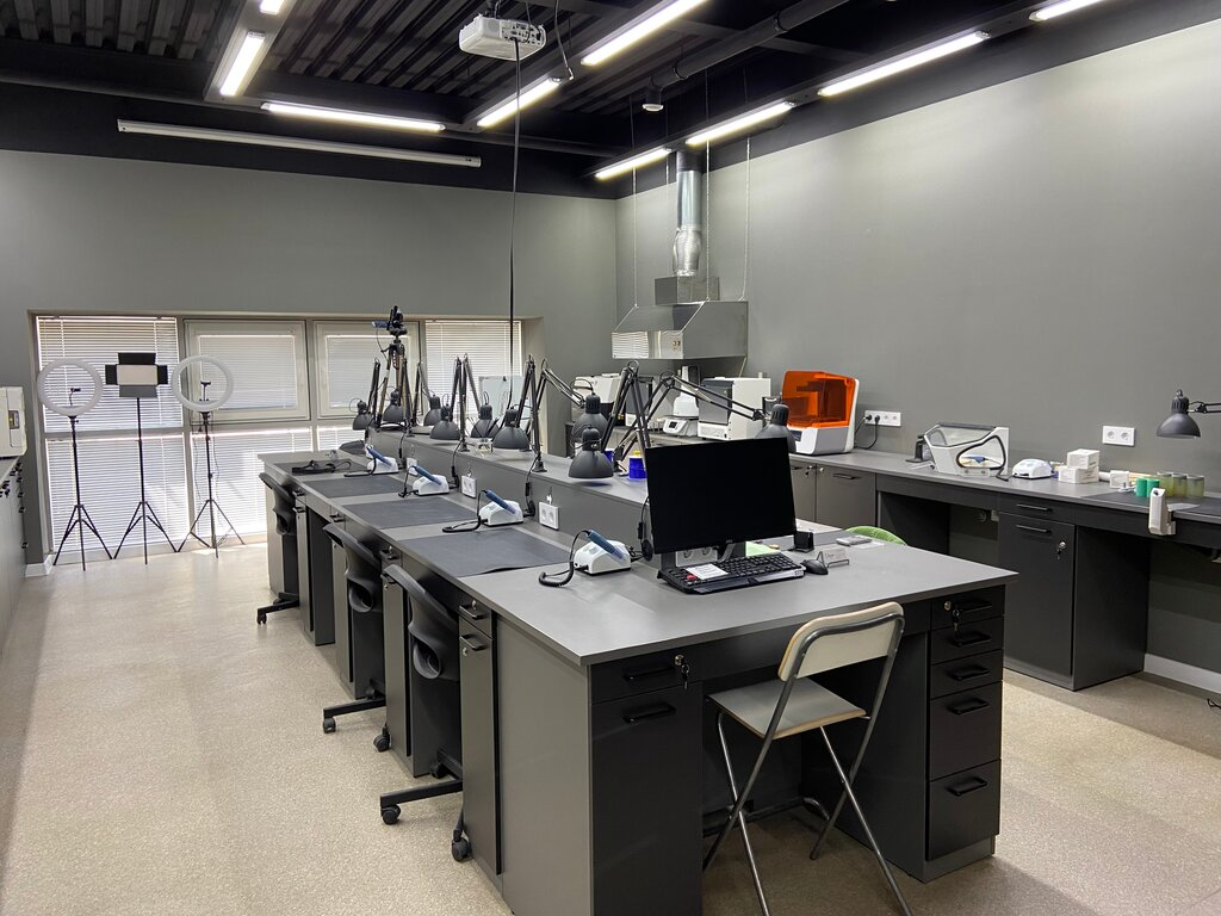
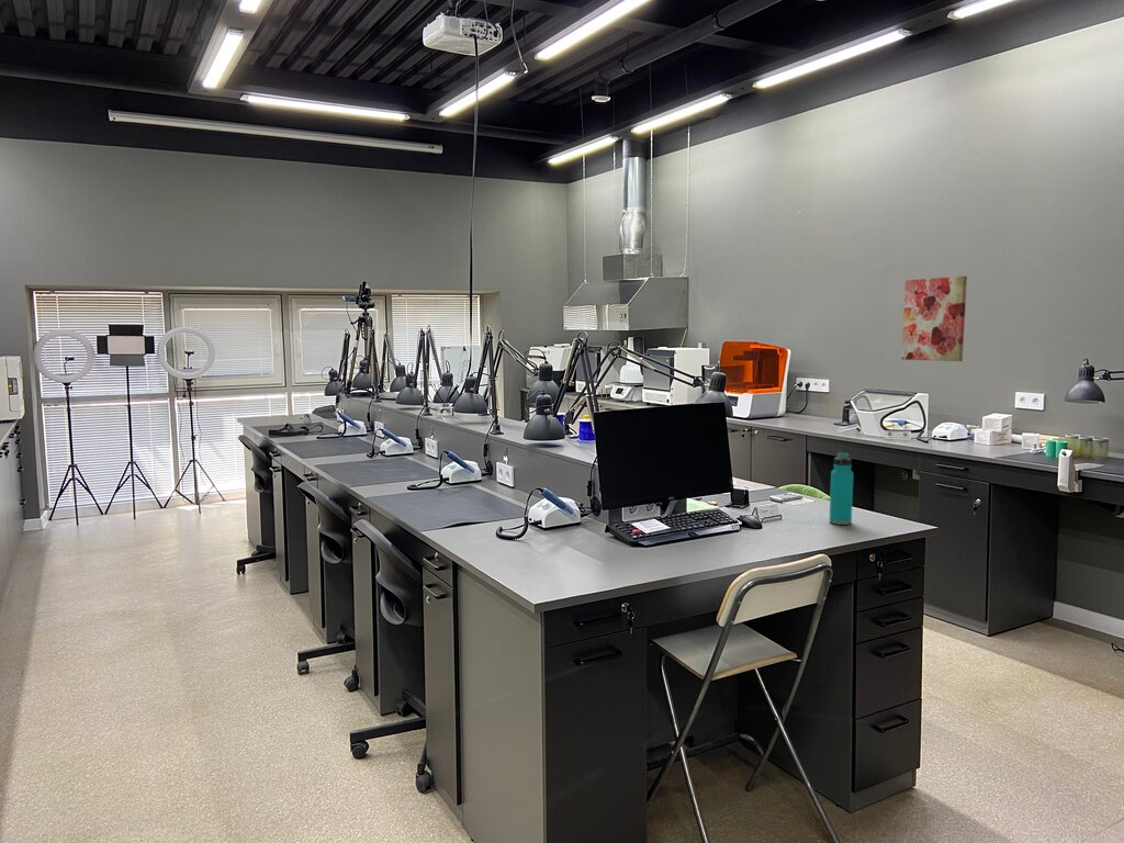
+ wall art [901,276,968,362]
+ water bottle [829,451,854,526]
